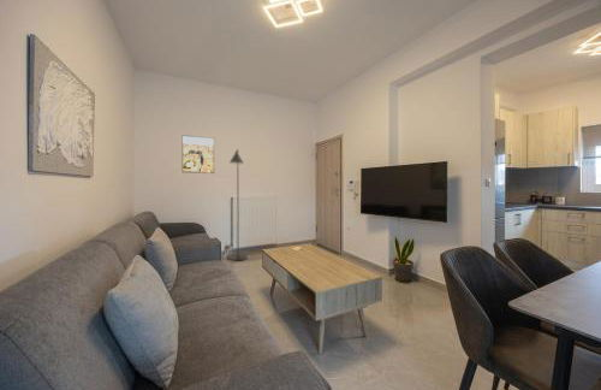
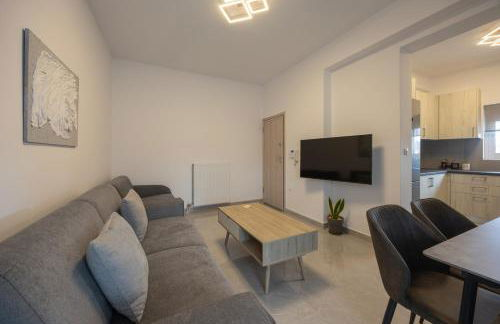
- floor lamp [225,148,250,261]
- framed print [180,134,215,175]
